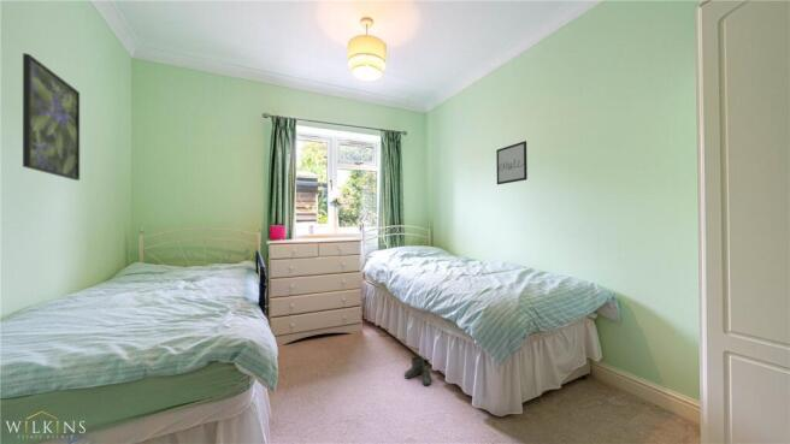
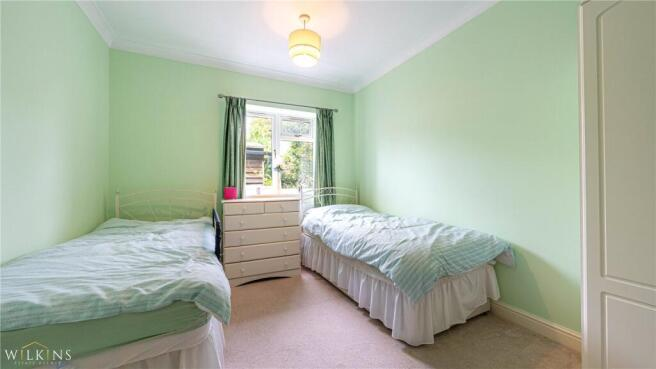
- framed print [22,52,81,182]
- wall art [495,140,529,185]
- boots [403,355,437,386]
